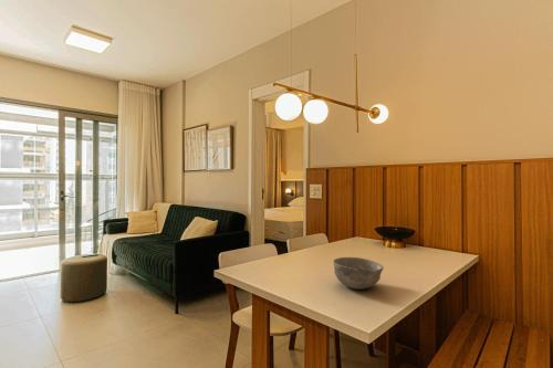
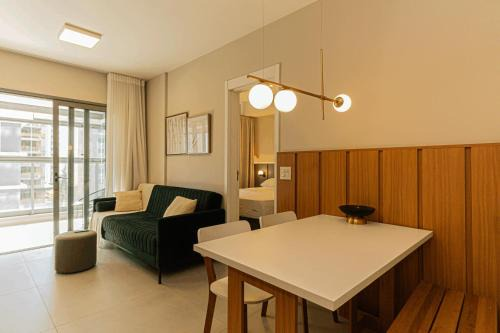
- bowl [332,256,385,291]
